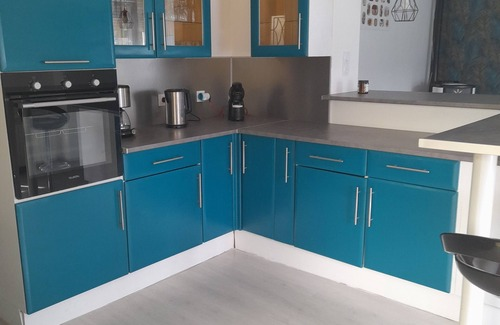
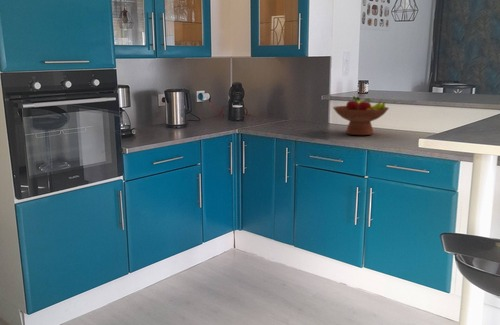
+ fruit bowl [332,95,390,136]
